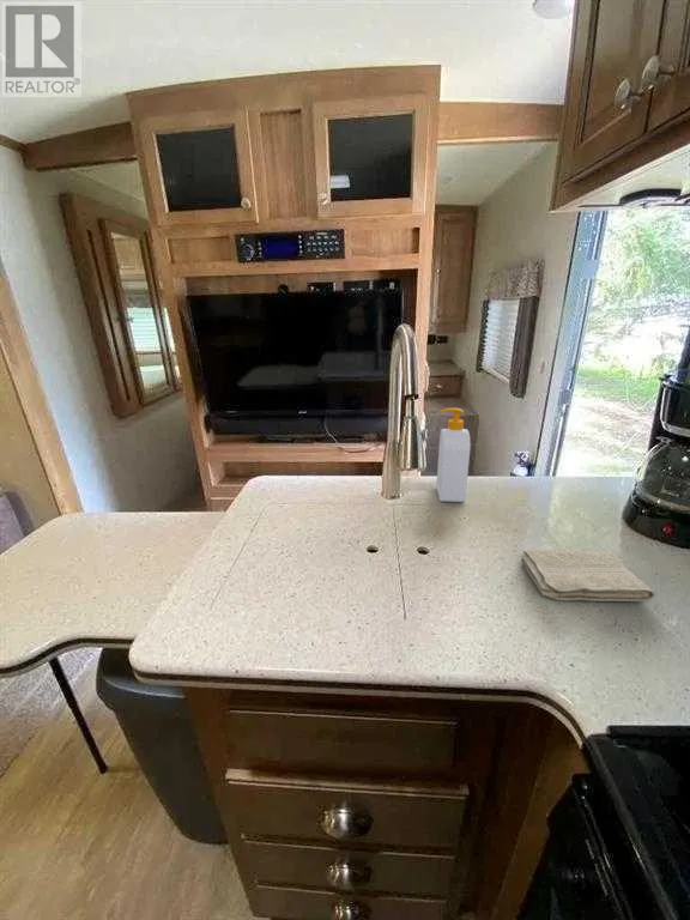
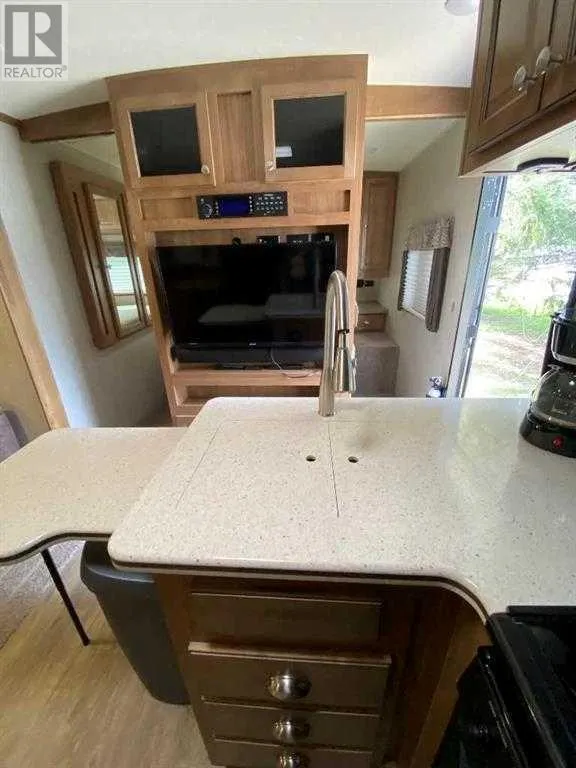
- soap bottle [436,406,472,503]
- washcloth [520,549,656,603]
